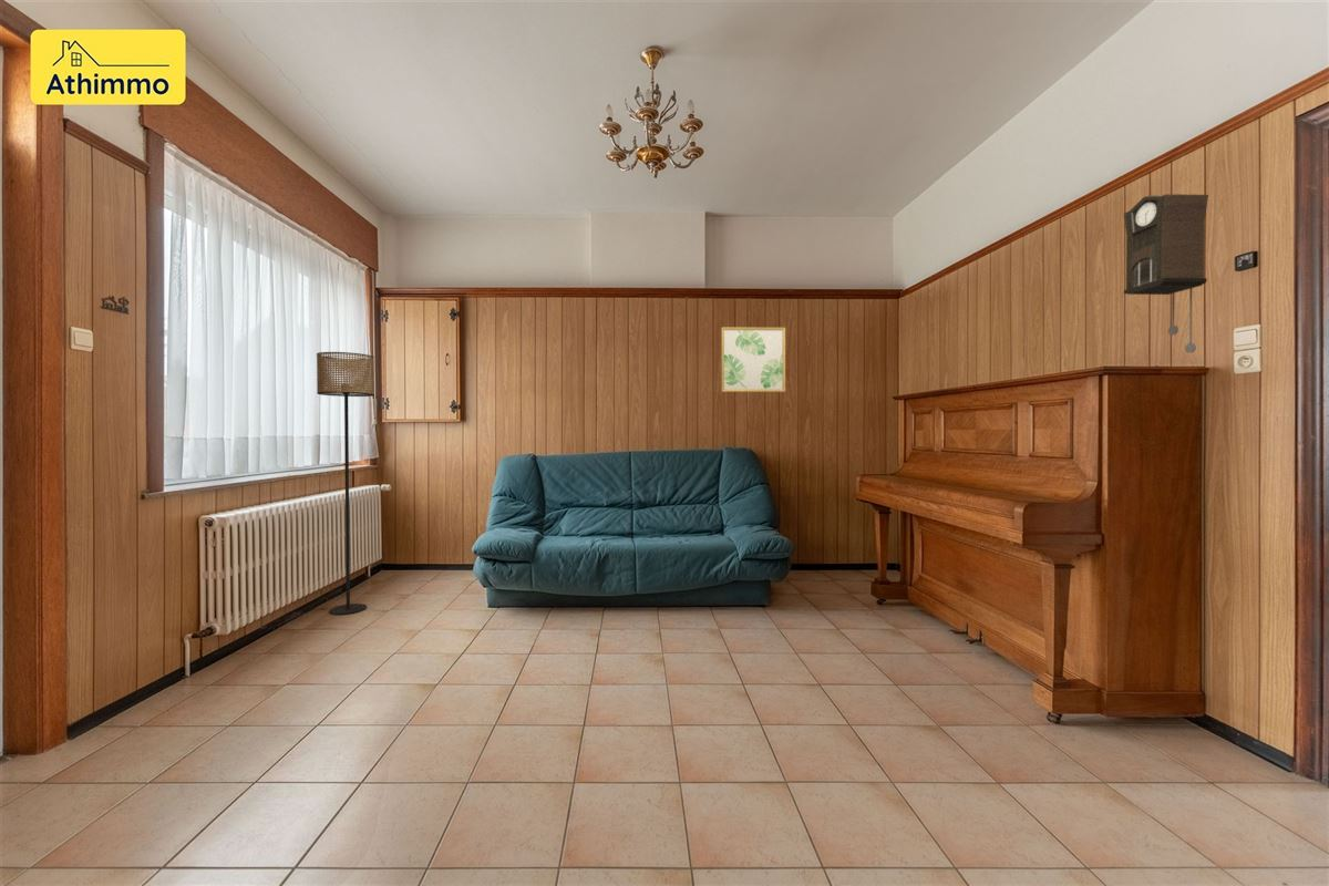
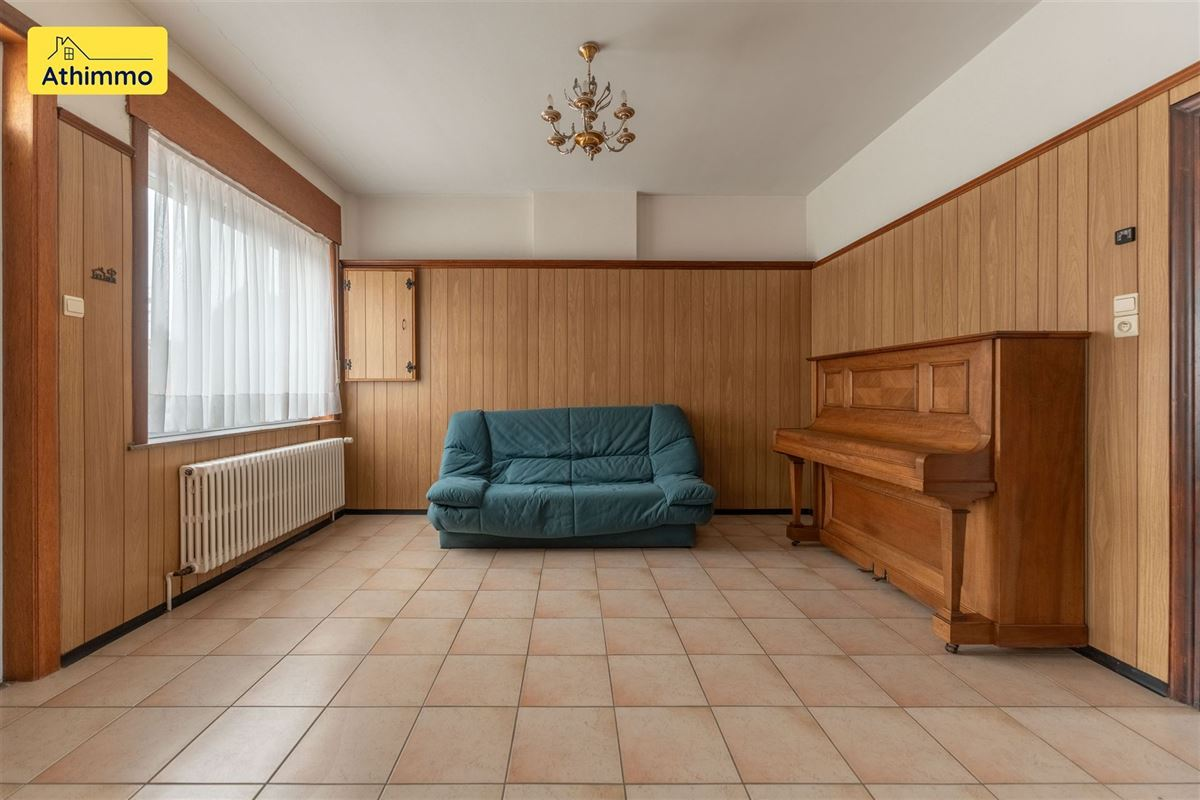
- floor lamp [316,351,375,616]
- wall art [720,326,786,393]
- pendulum clock [1123,193,1209,354]
